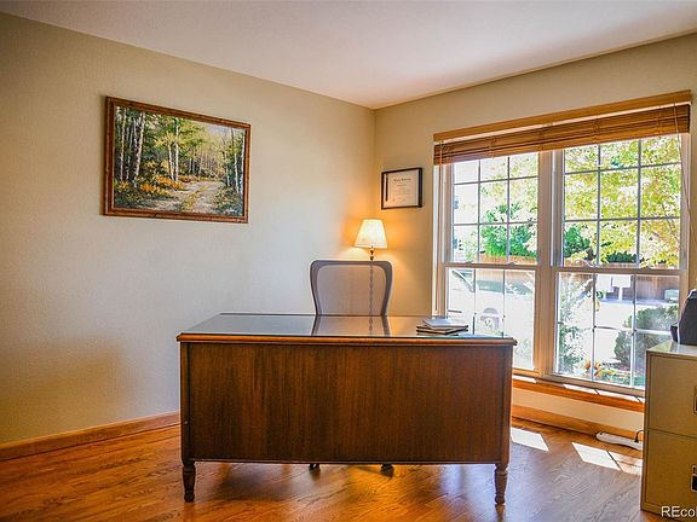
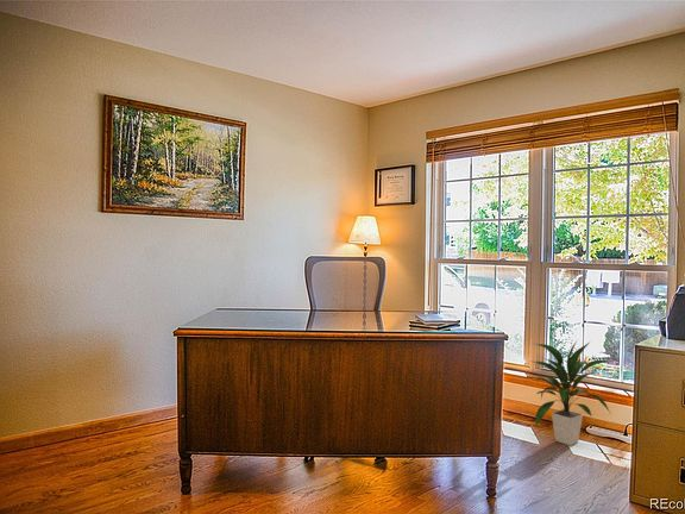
+ indoor plant [528,340,612,446]
